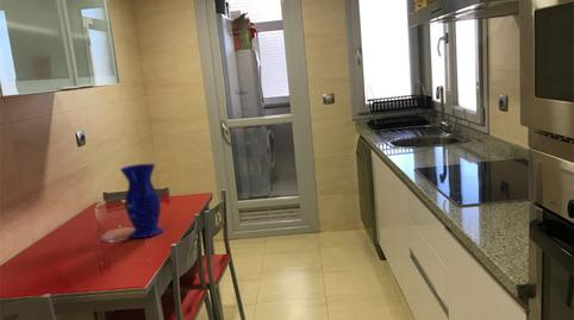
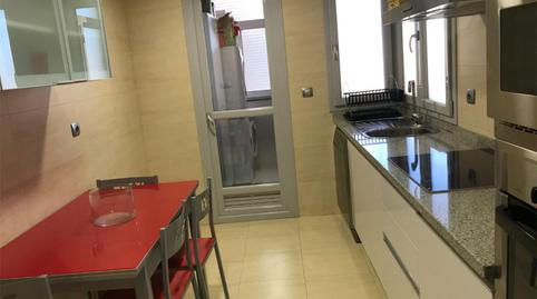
- vase [119,163,166,239]
